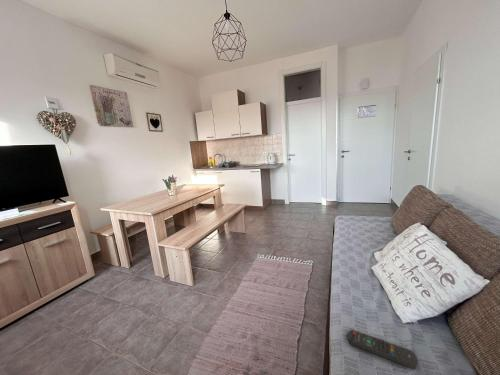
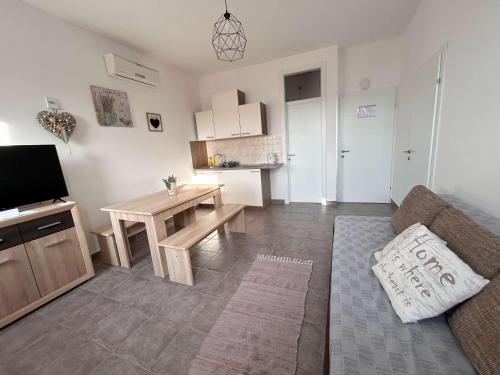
- remote control [347,329,419,370]
